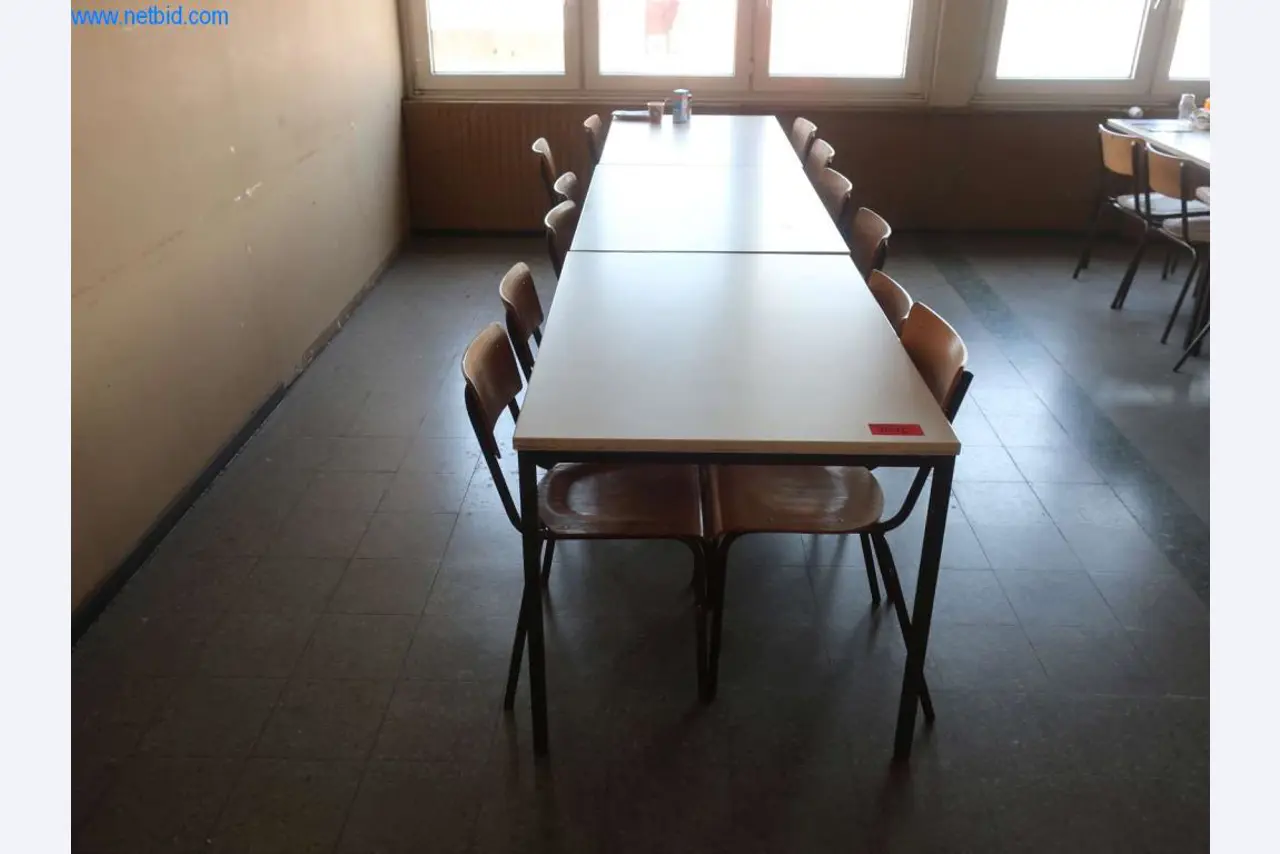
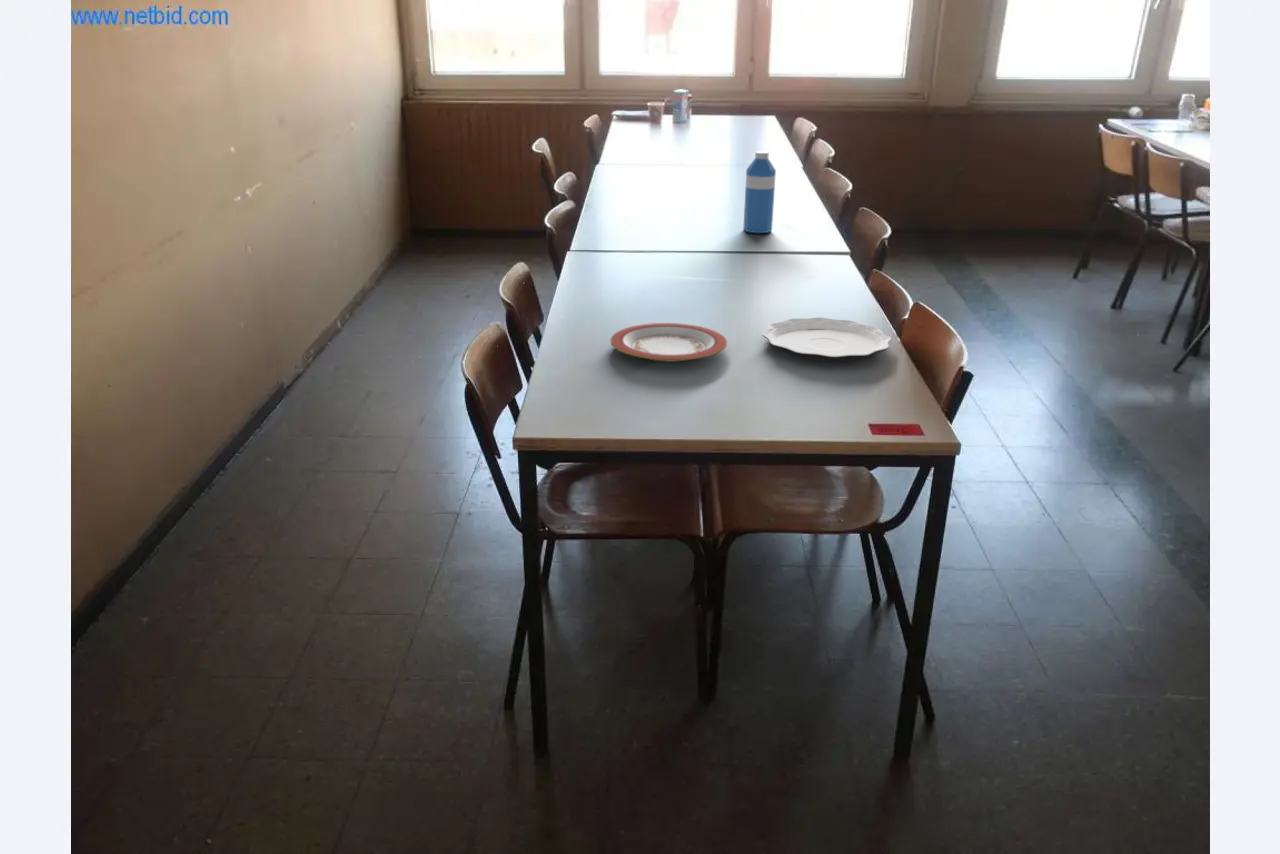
+ water bottle [742,150,777,234]
+ plate [609,322,728,362]
+ plate [761,317,893,362]
